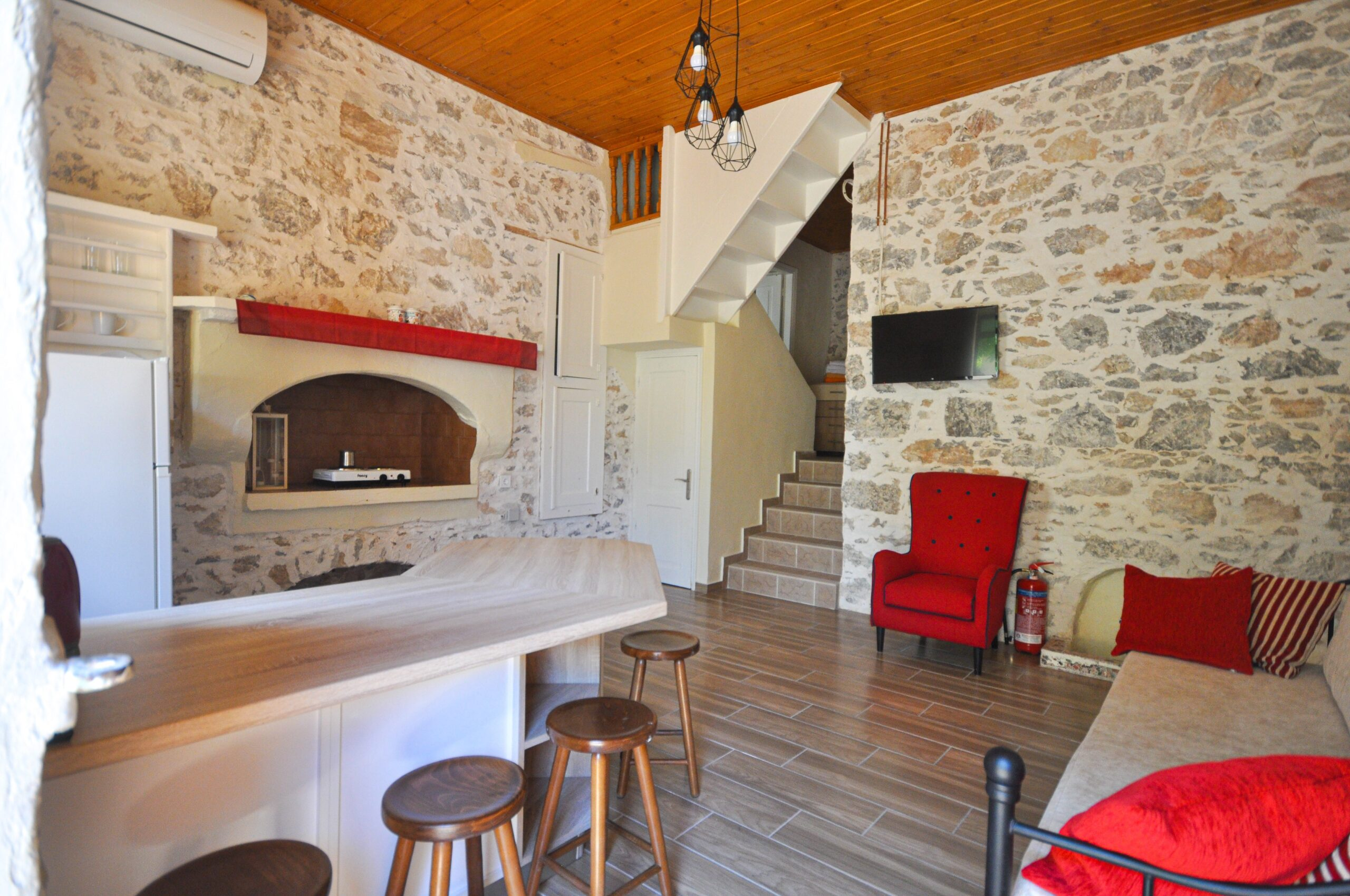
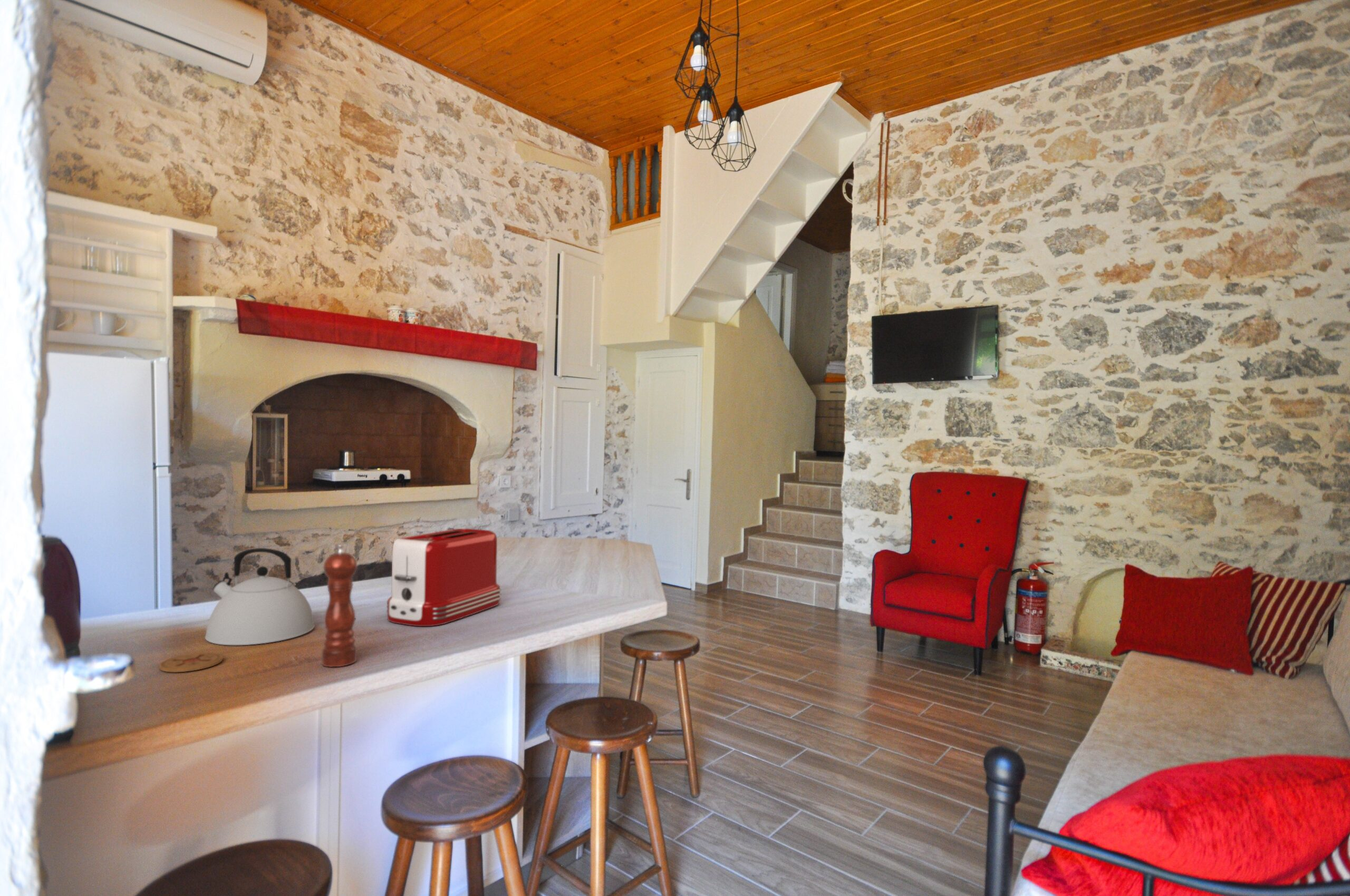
+ pepper mill [321,543,358,667]
+ toaster [386,528,502,627]
+ kettle [205,548,315,646]
+ coaster [159,652,224,673]
